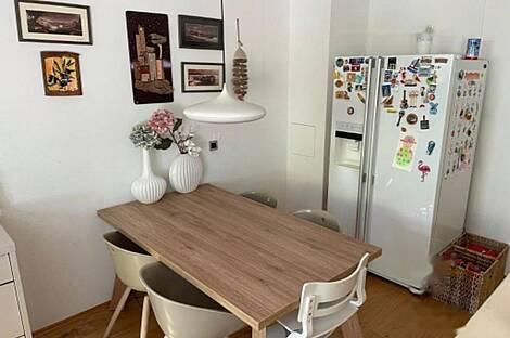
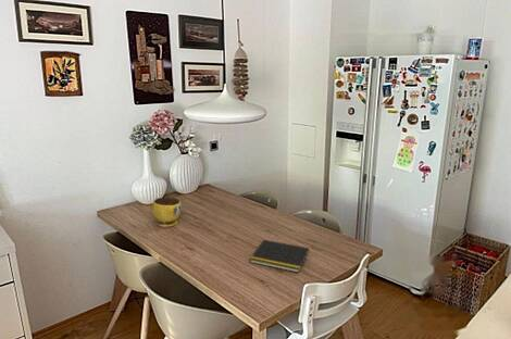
+ bowl [151,197,183,228]
+ notepad [249,239,310,274]
